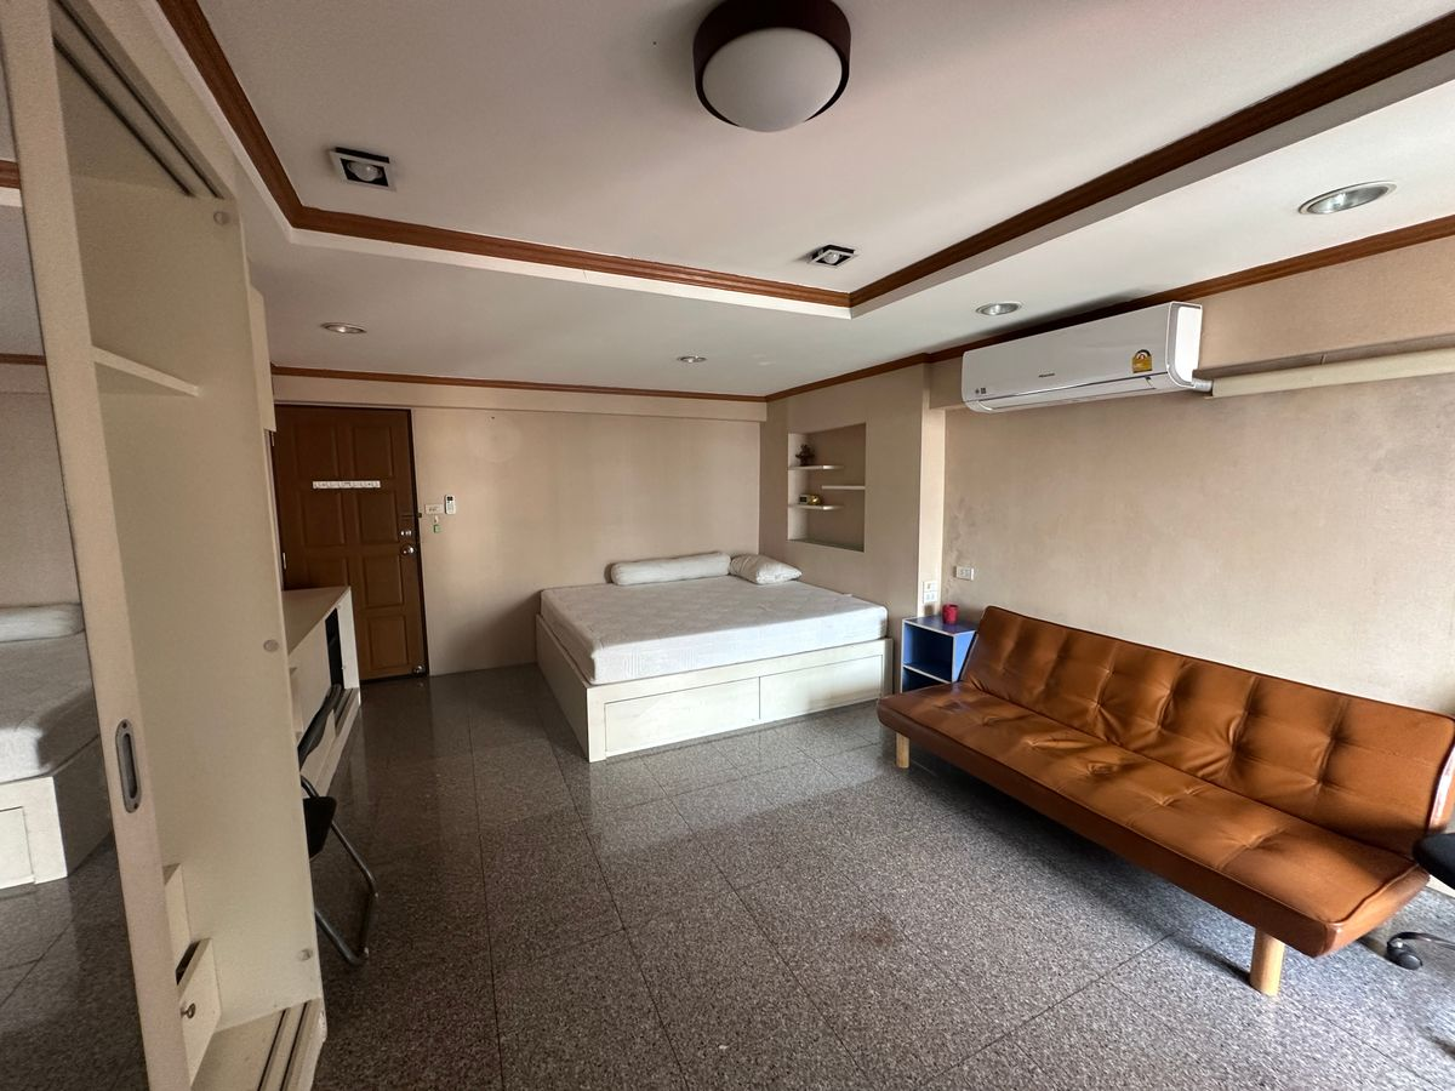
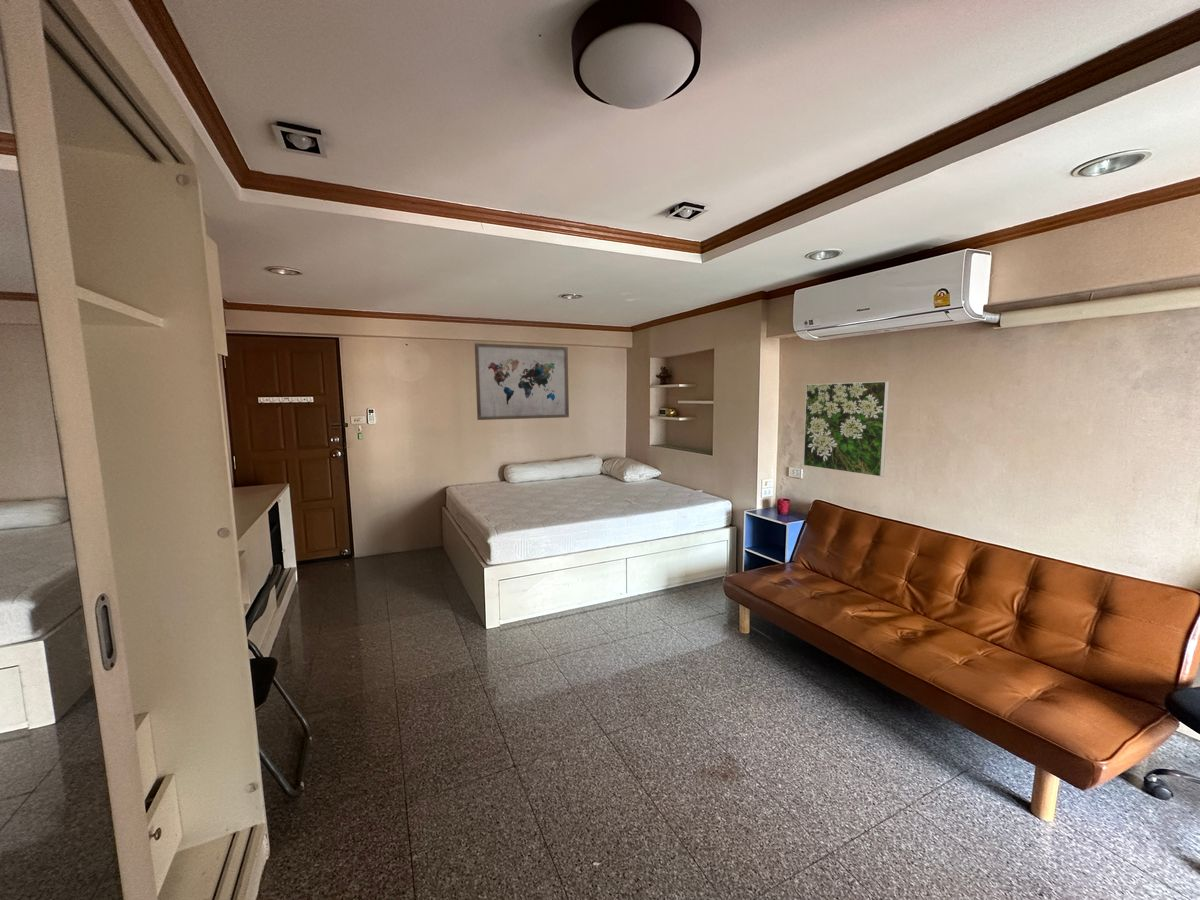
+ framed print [802,380,890,478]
+ wall art [474,342,570,421]
